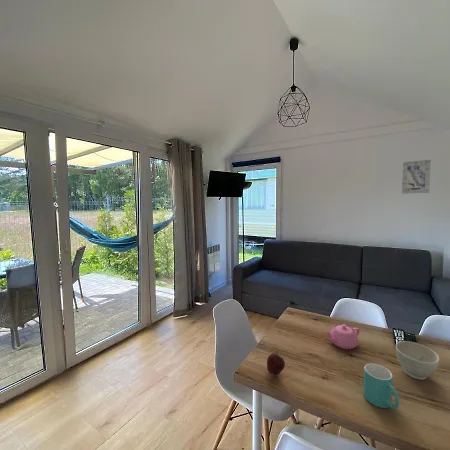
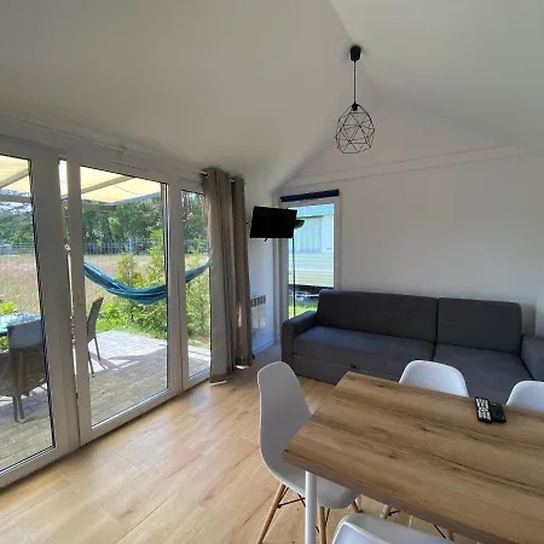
- teapot [325,323,361,350]
- wall art [401,159,432,195]
- bowl [395,340,440,381]
- mug [363,363,400,410]
- apple [266,350,286,376]
